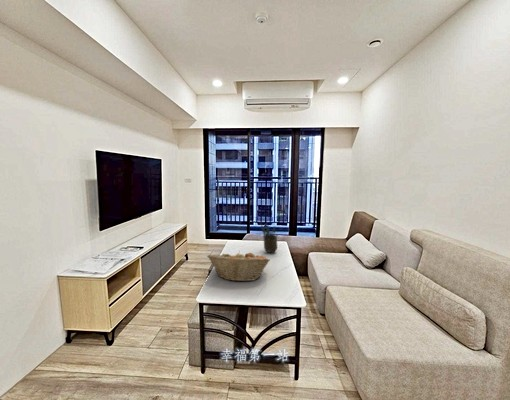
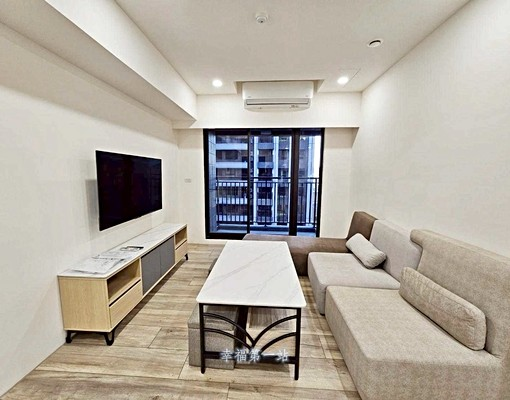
- fruit basket [206,249,271,282]
- potted plant [259,219,282,254]
